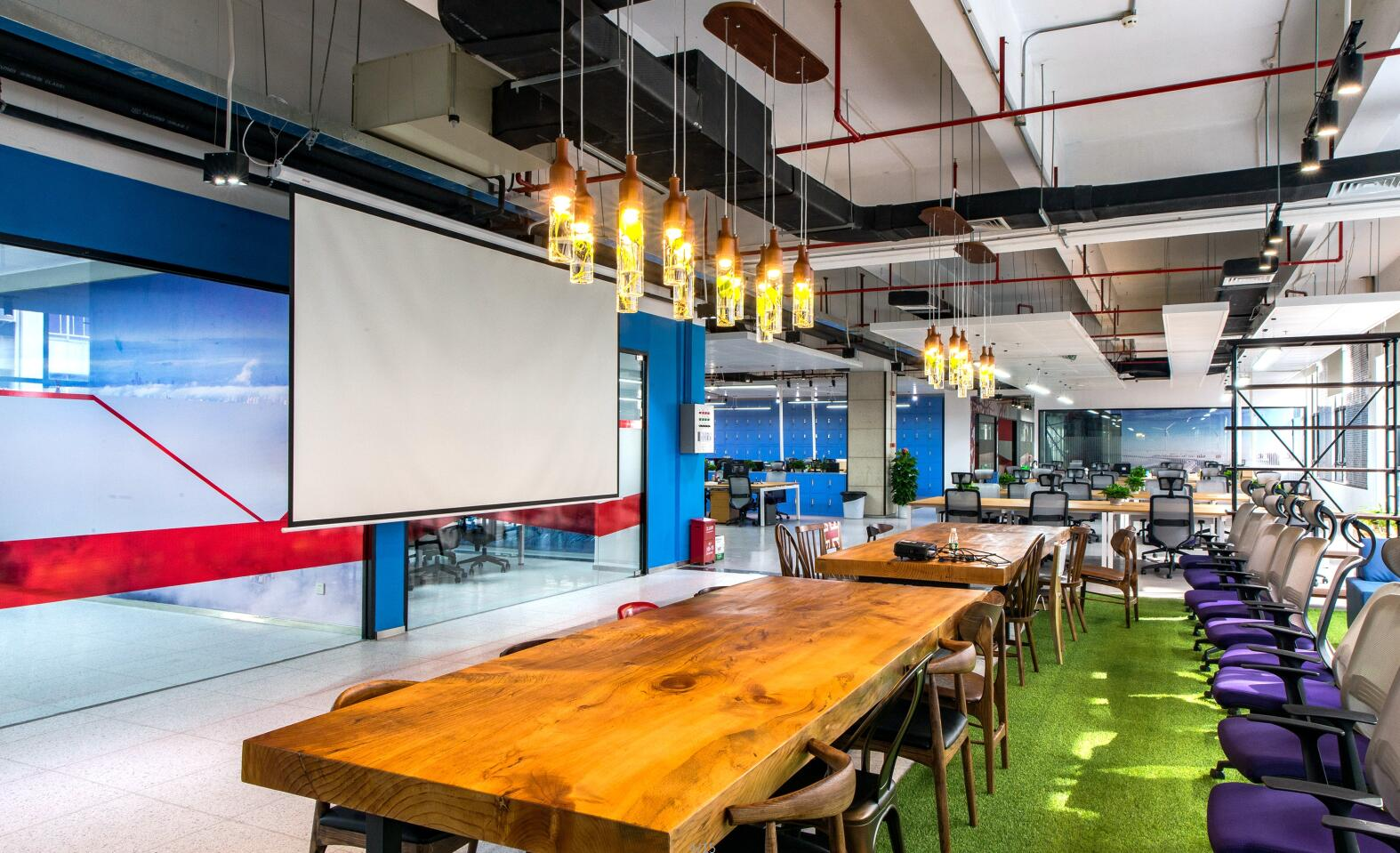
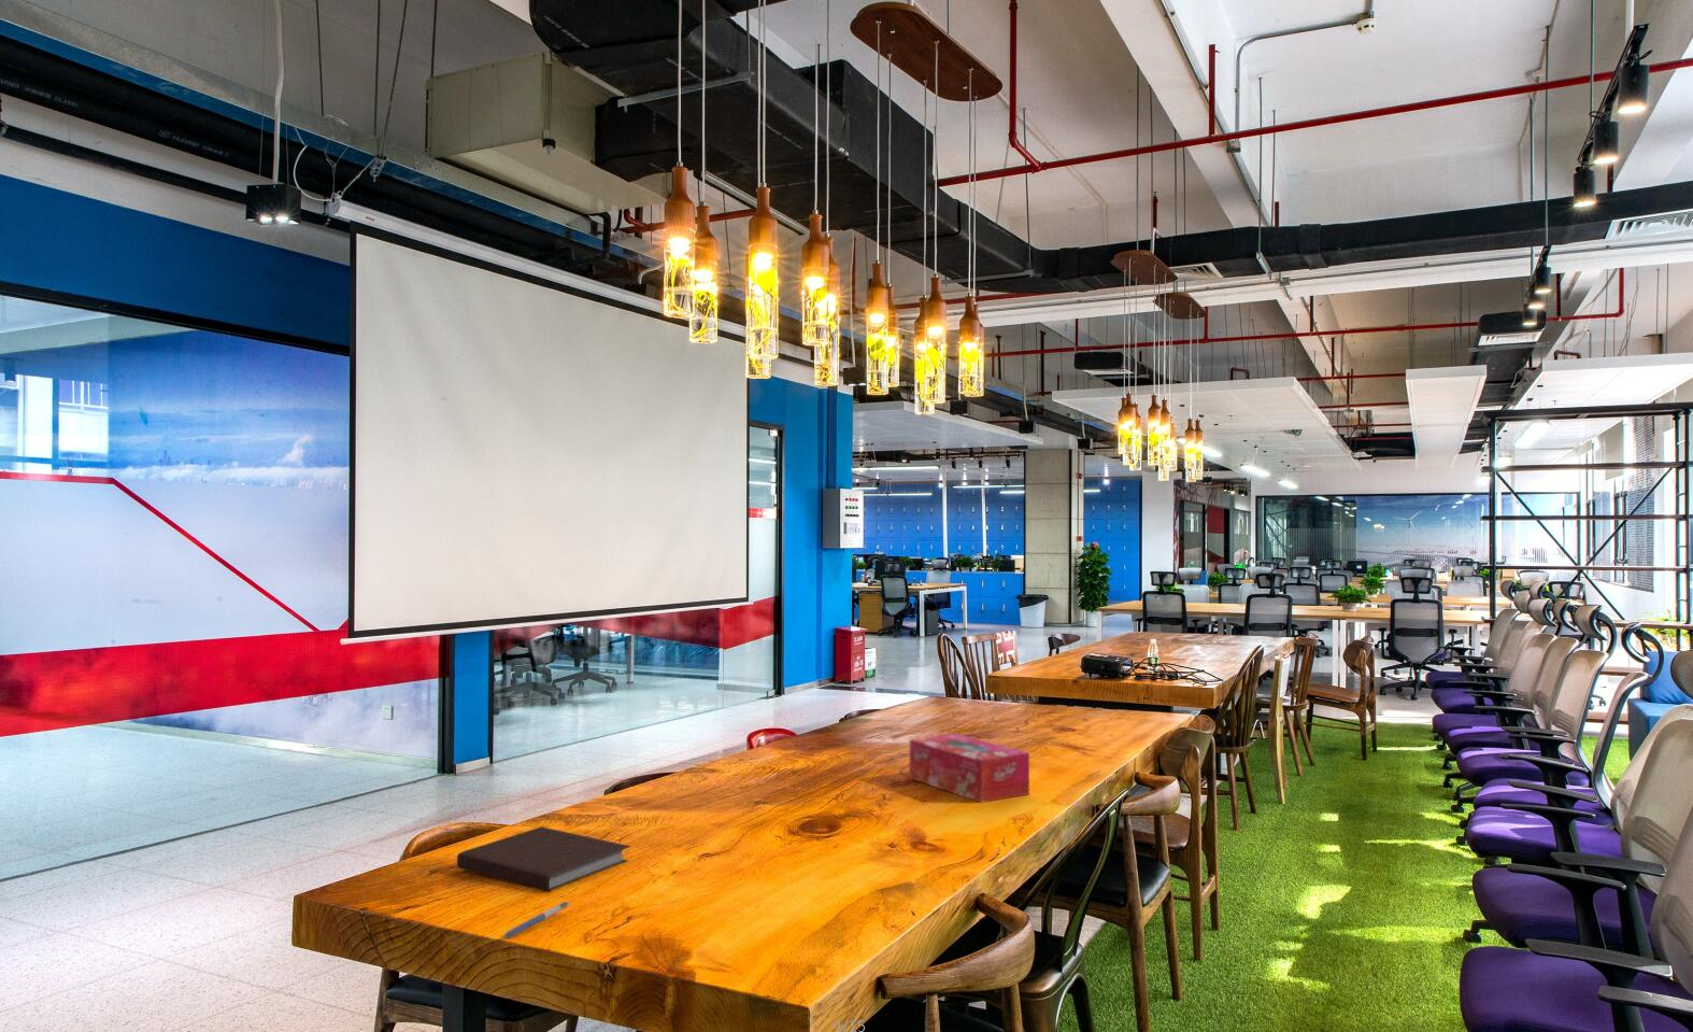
+ pen [501,900,571,940]
+ tissue box [909,733,1030,803]
+ notebook [456,825,631,893]
